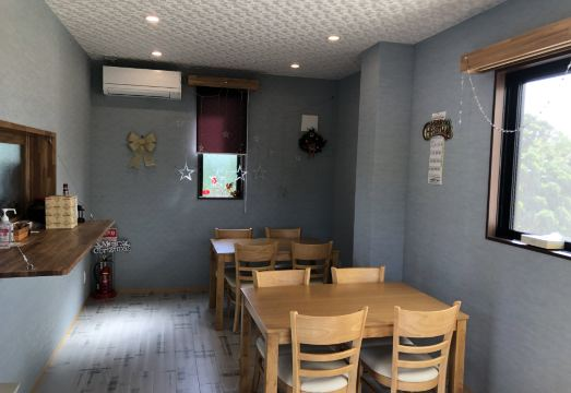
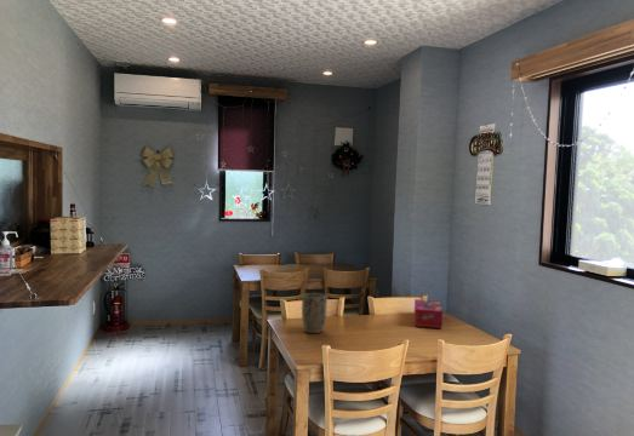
+ tissue box [413,298,444,329]
+ plant pot [301,292,329,334]
